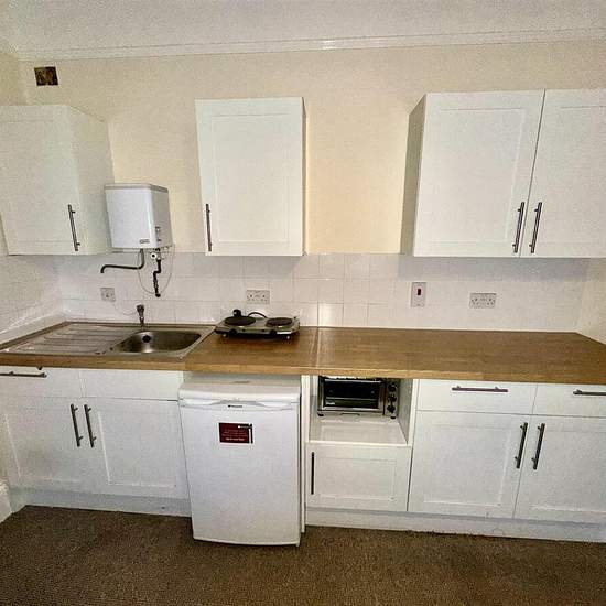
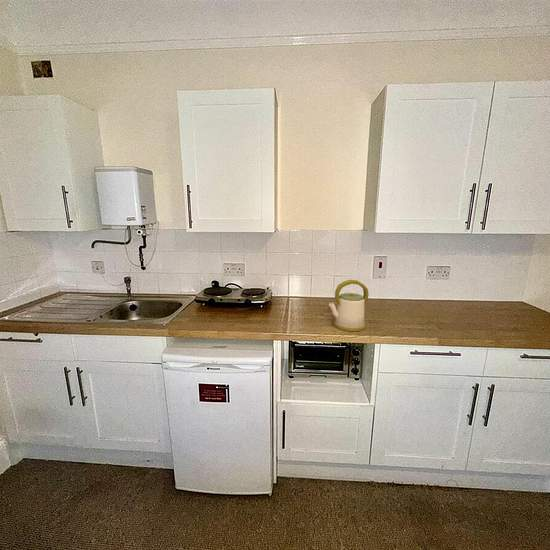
+ kettle [328,279,370,332]
